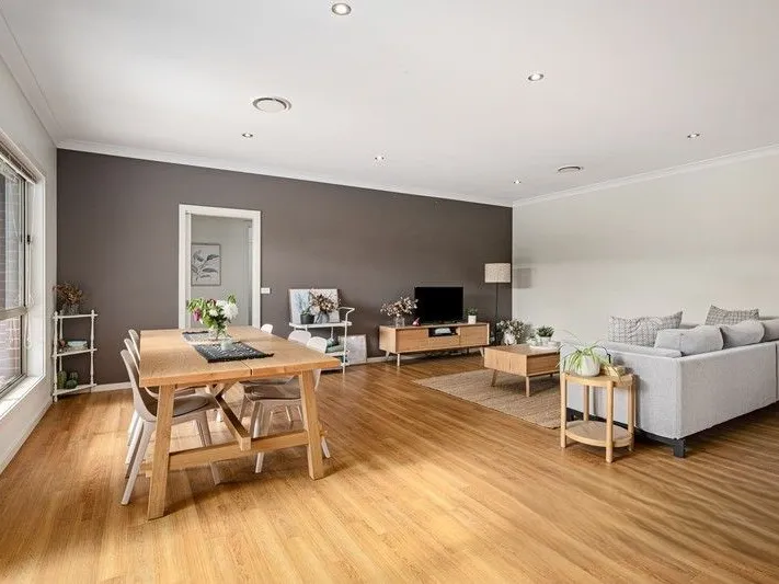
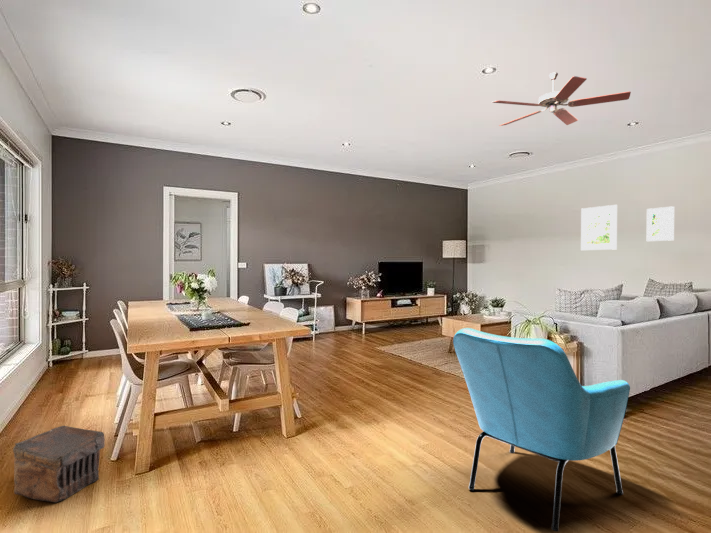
+ armchair [452,327,631,533]
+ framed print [580,204,618,251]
+ ceiling fan [491,71,632,127]
+ pouch [12,425,106,503]
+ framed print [646,205,675,242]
